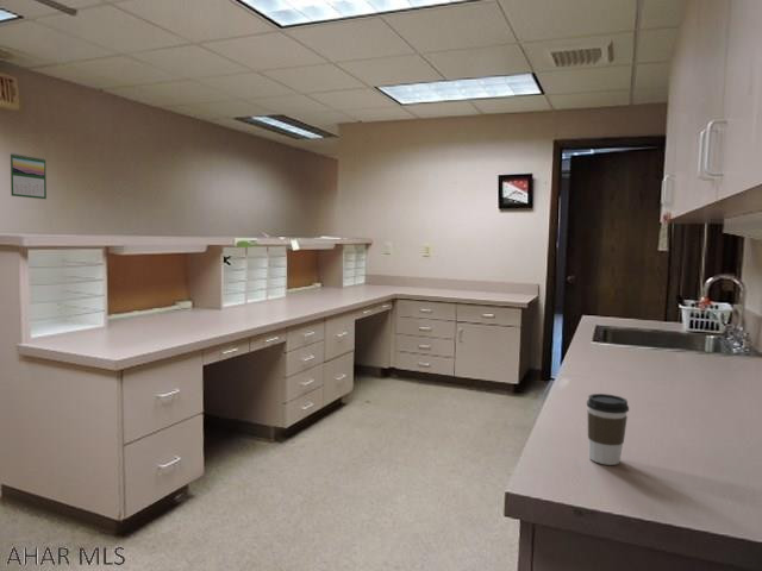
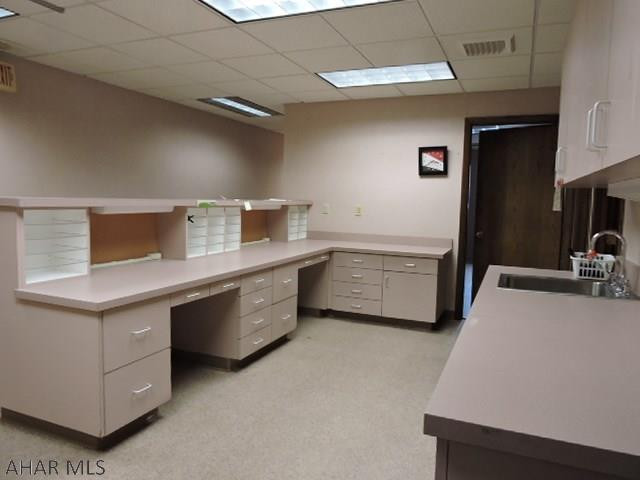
- coffee cup [586,393,630,466]
- calendar [10,152,48,200]
